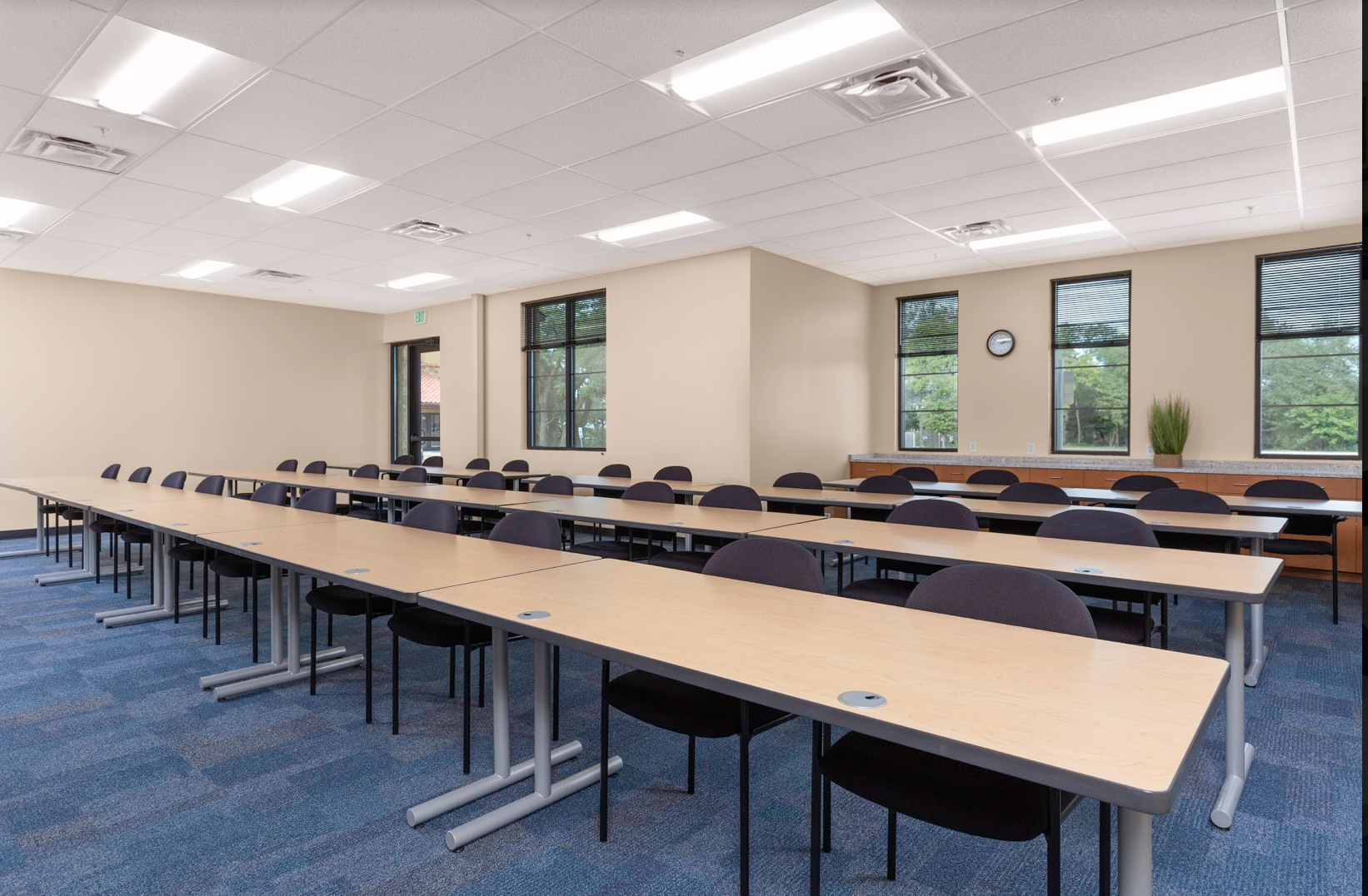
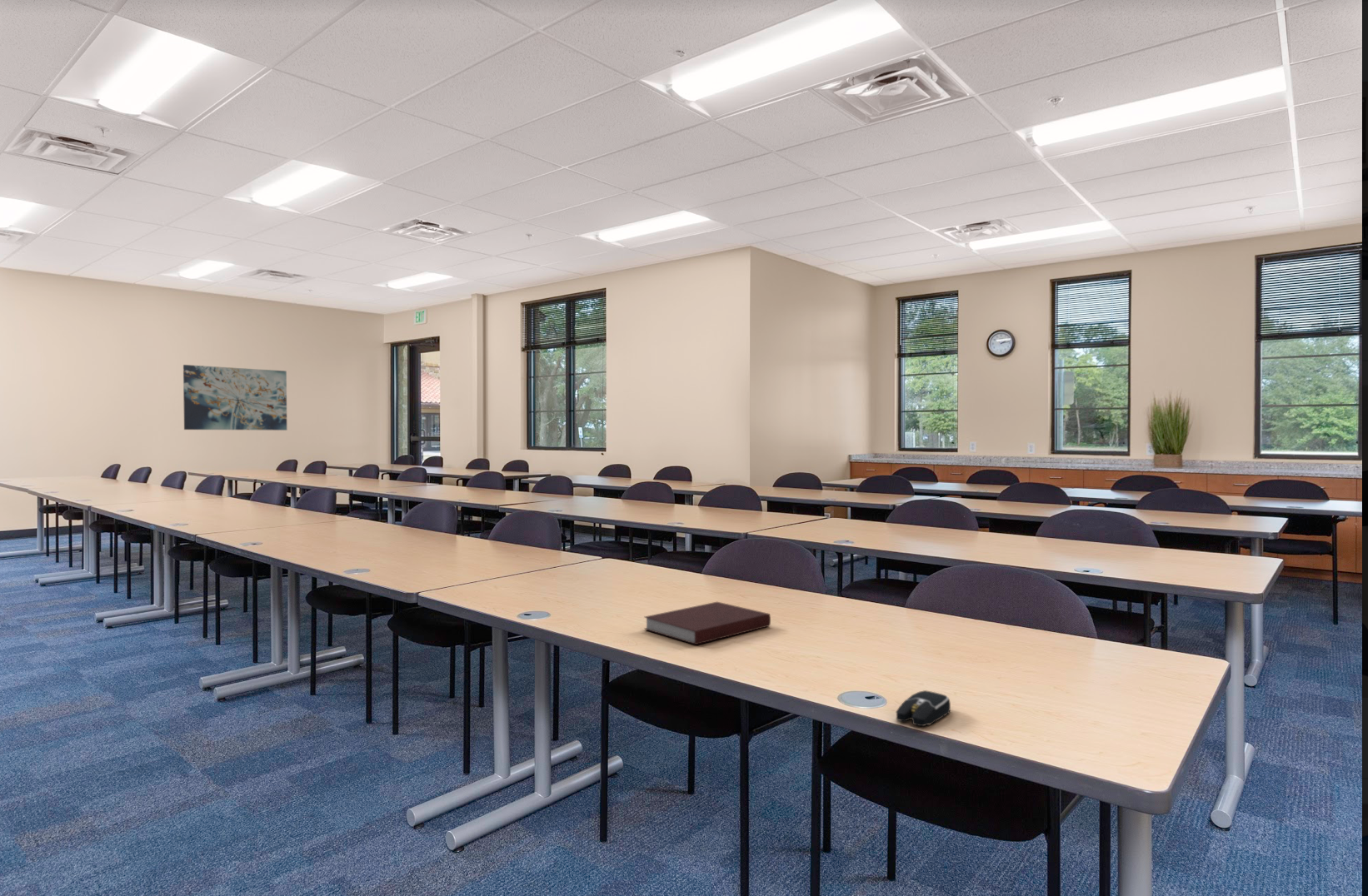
+ computer mouse [895,689,951,727]
+ wall art [182,364,287,431]
+ notebook [643,601,771,645]
